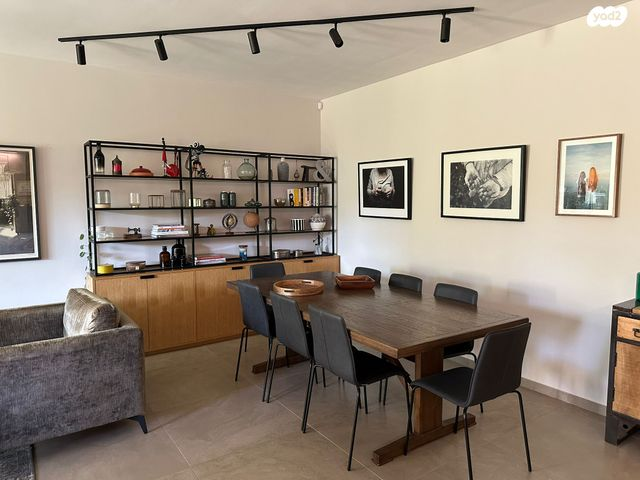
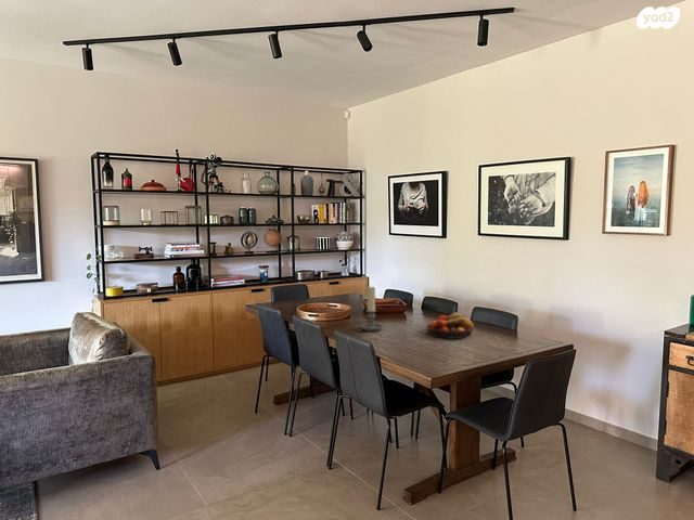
+ candle holder [356,285,384,333]
+ fruit bowl [425,311,475,340]
